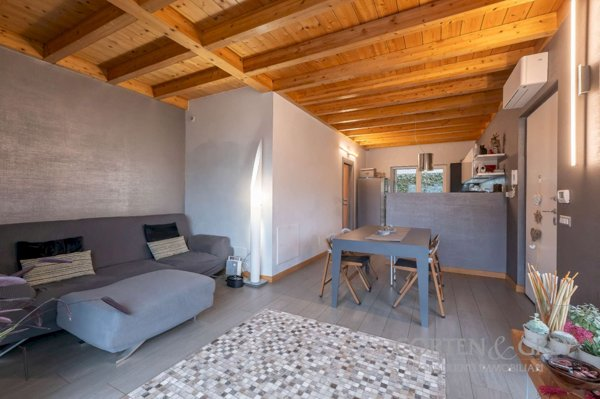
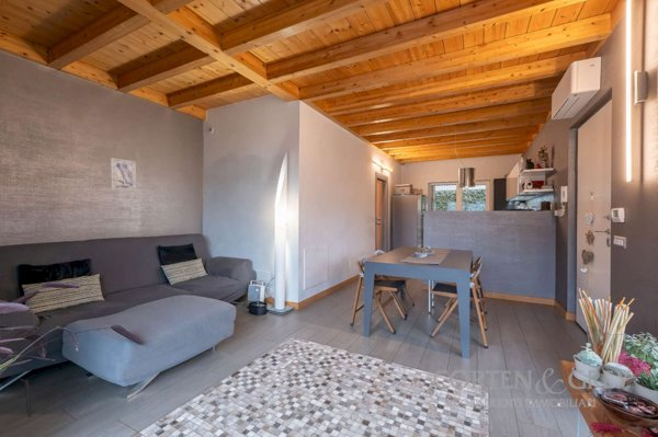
+ wall art [110,157,137,193]
